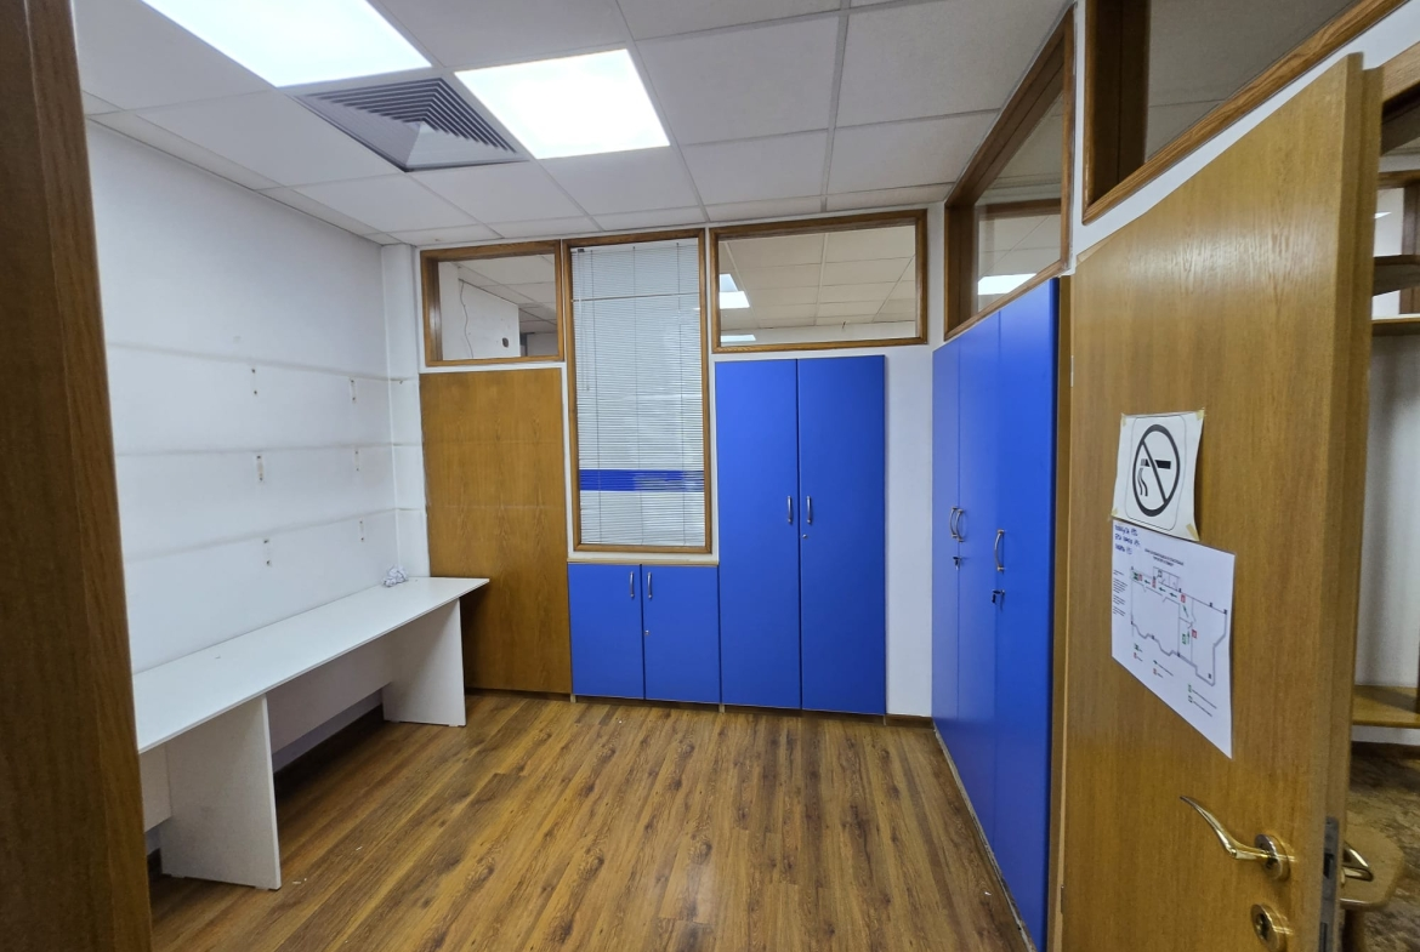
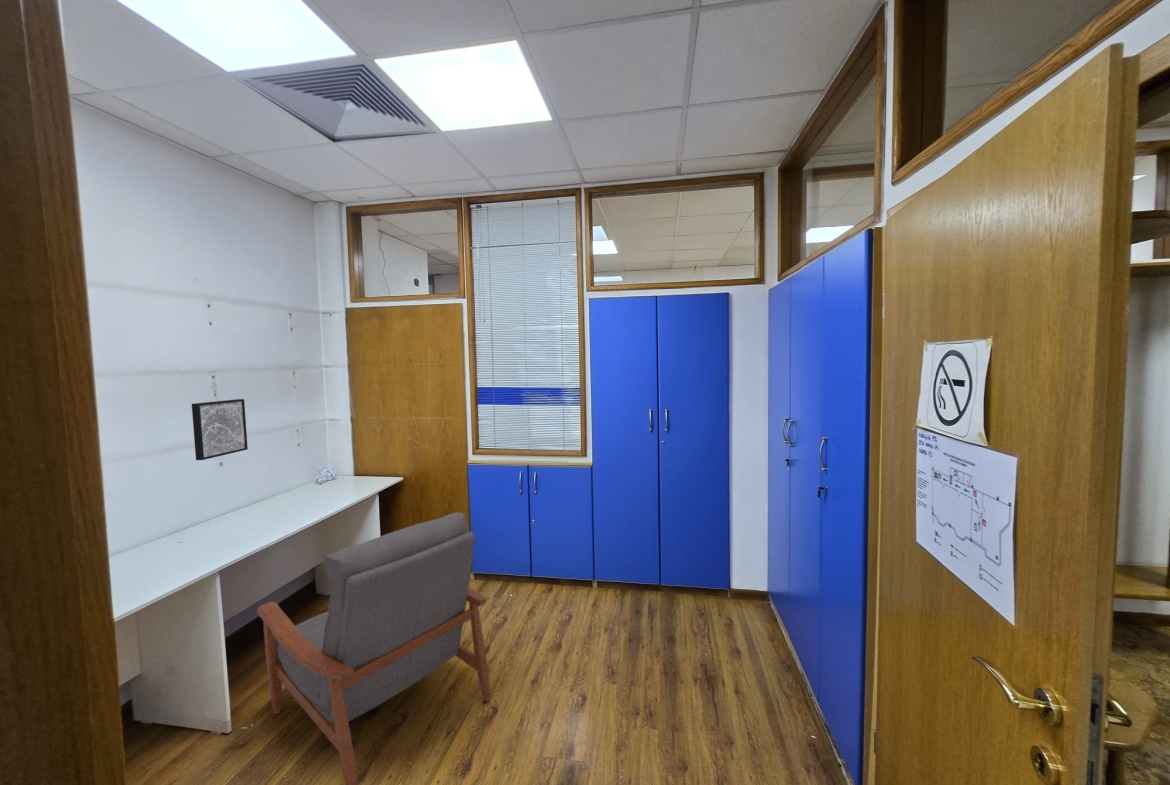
+ wall art [191,398,249,461]
+ chair [256,511,491,785]
